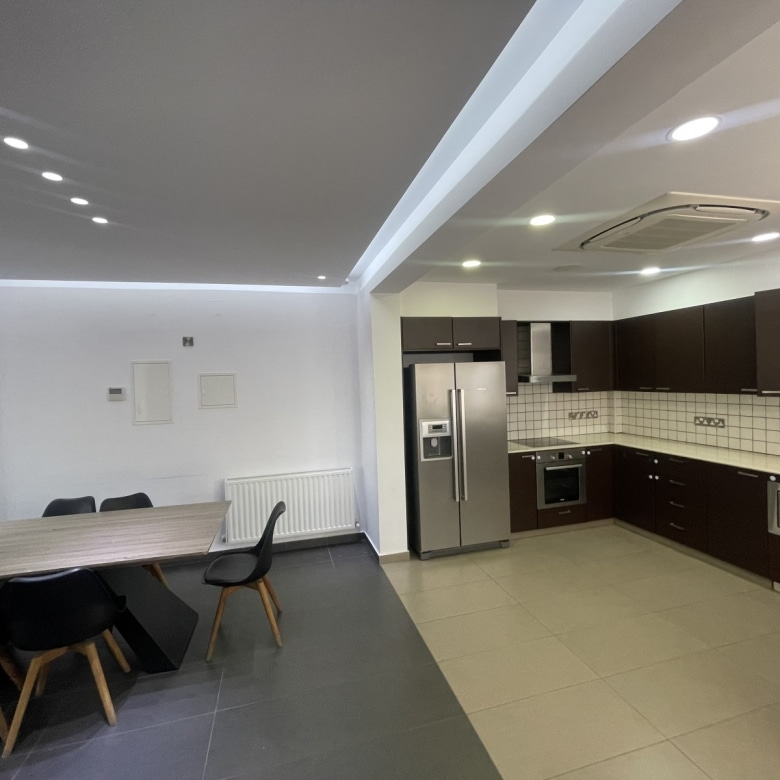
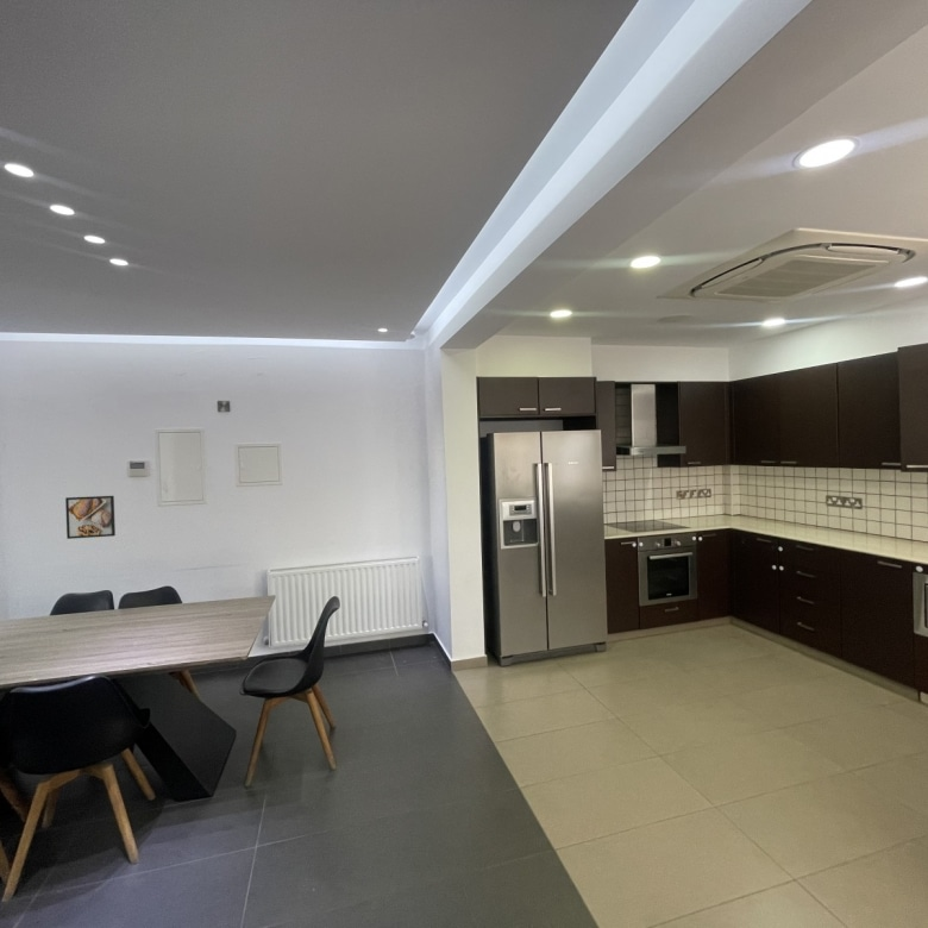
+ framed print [64,495,117,540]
